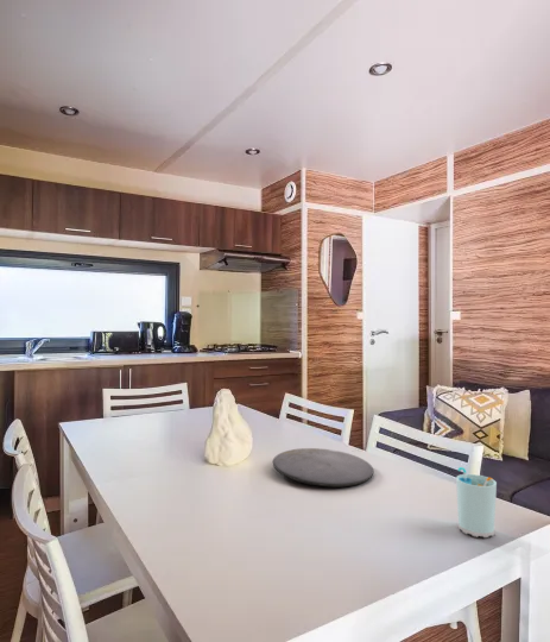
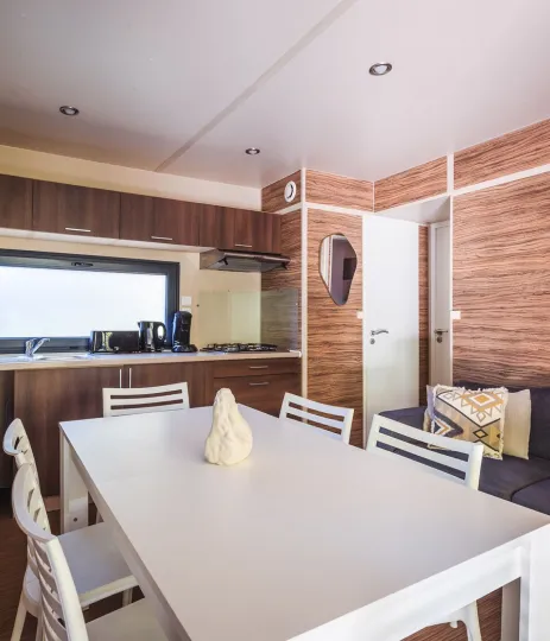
- plate [272,447,375,487]
- cup [455,466,498,539]
